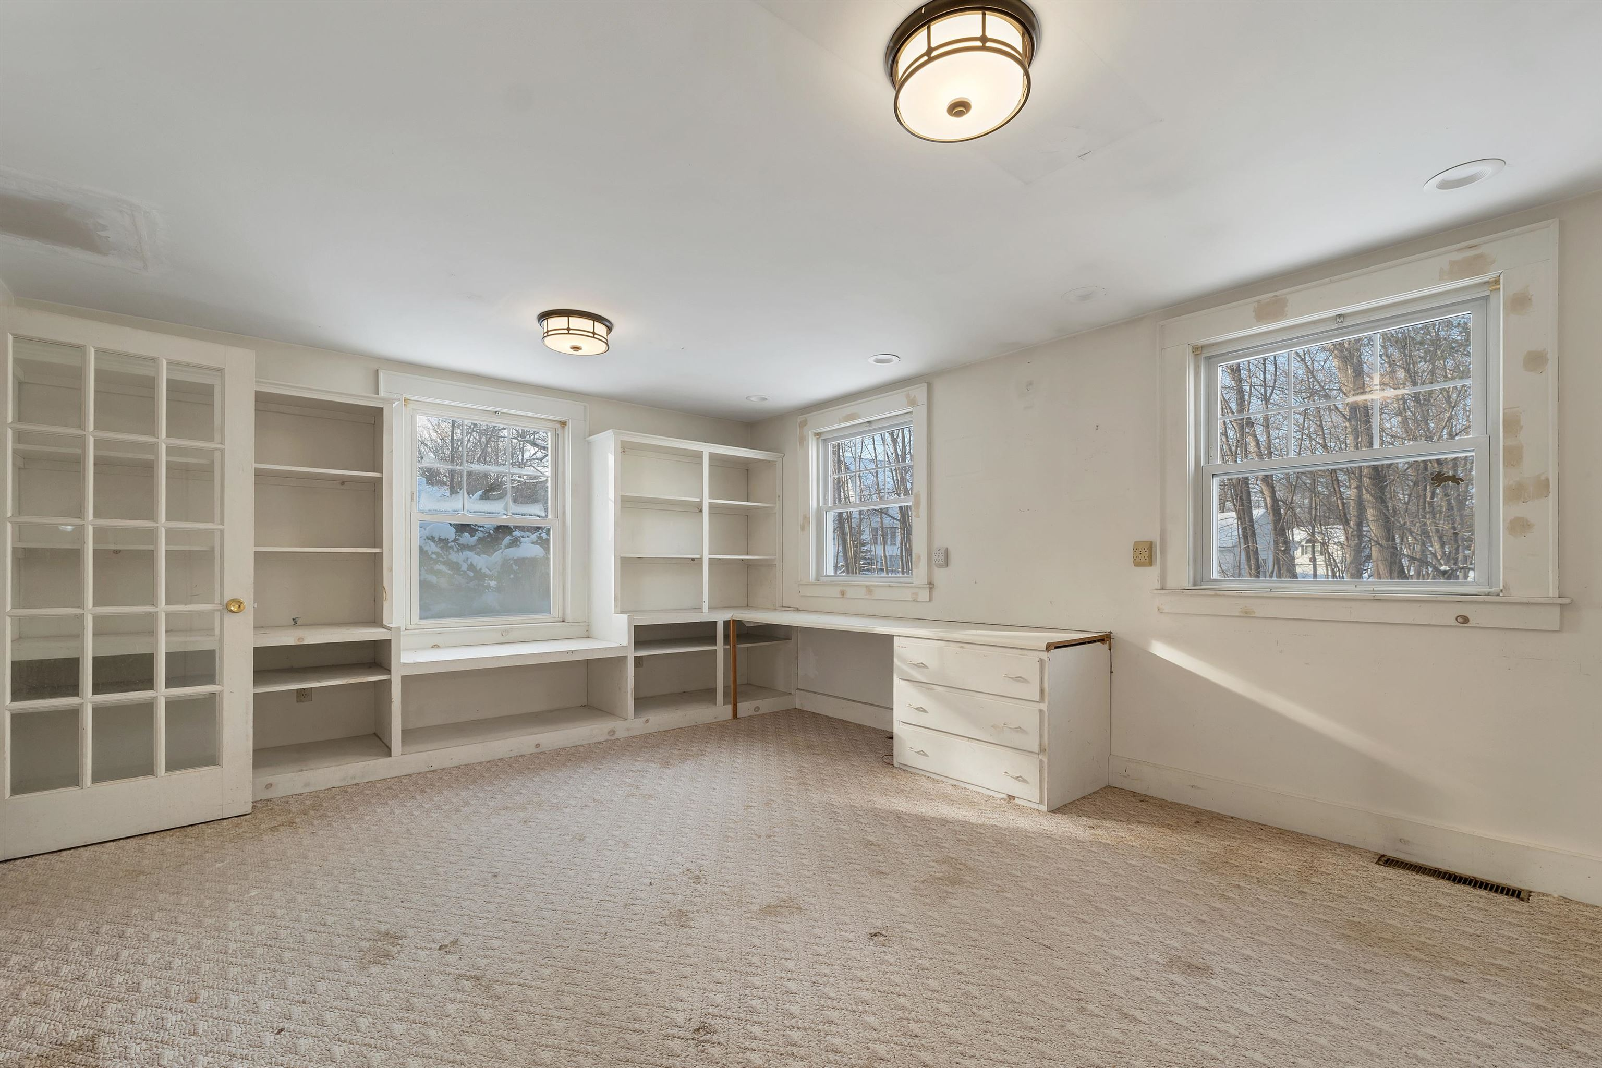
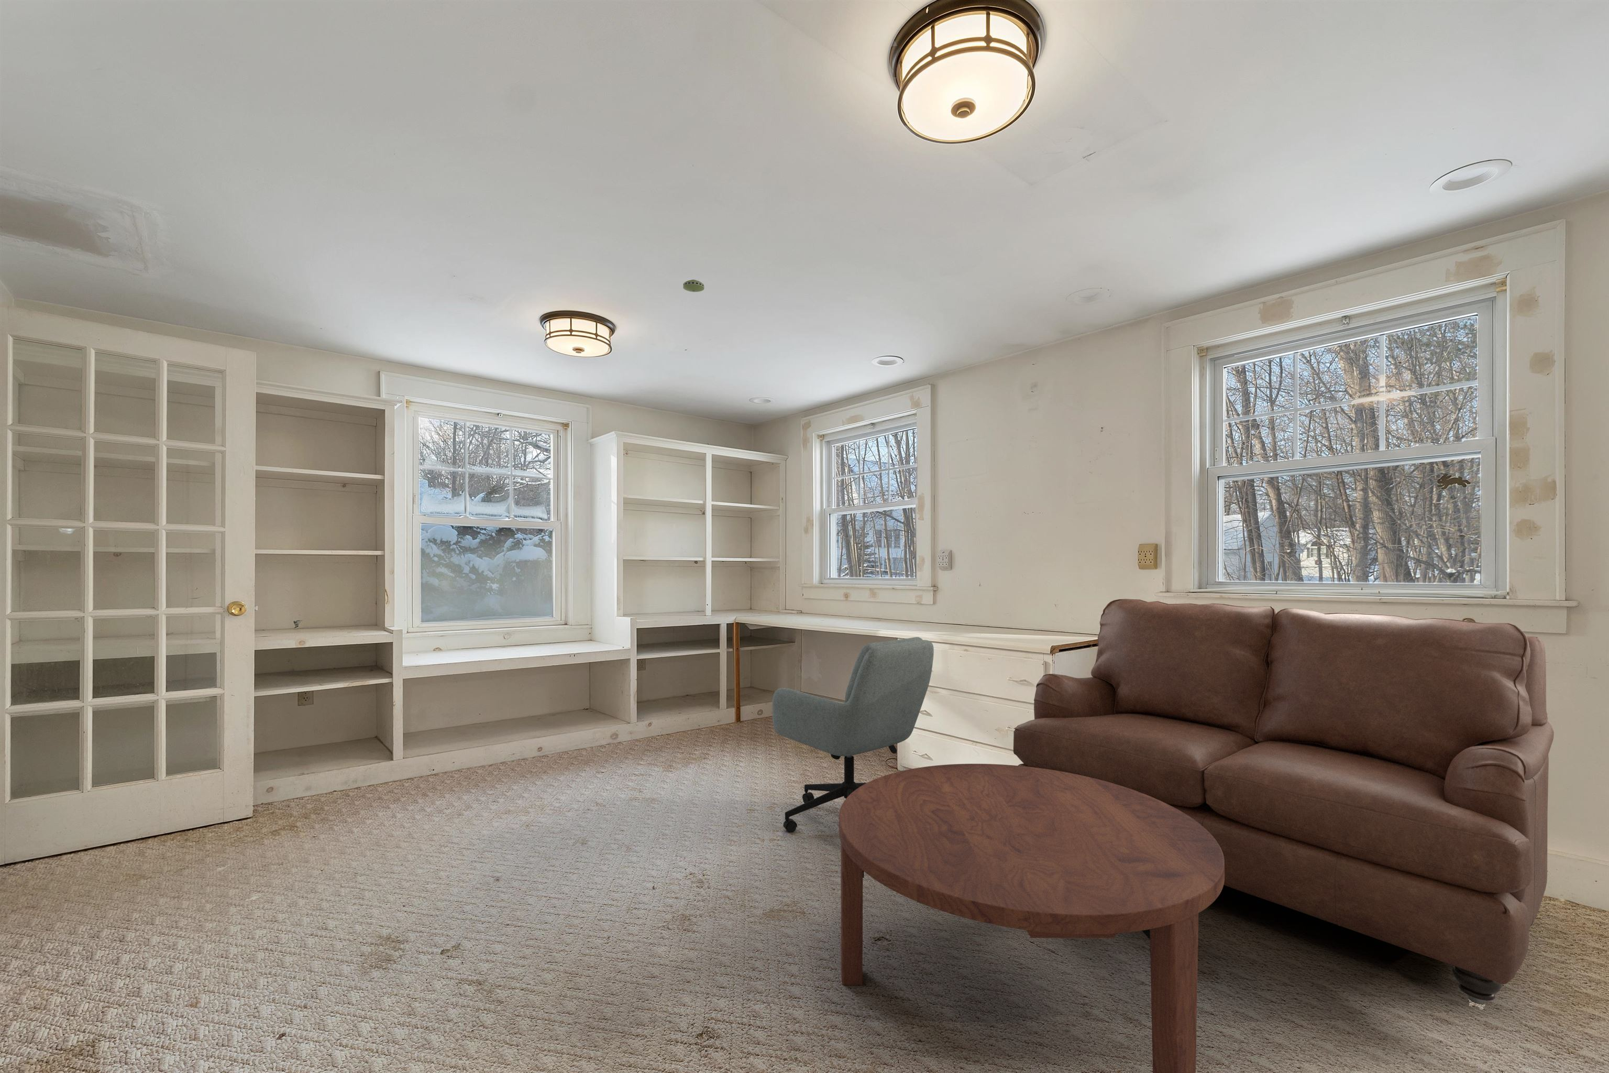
+ coffee table [838,763,1225,1073]
+ sofa [1013,599,1555,1005]
+ smoke detector [682,279,705,292]
+ office chair [772,637,935,833]
